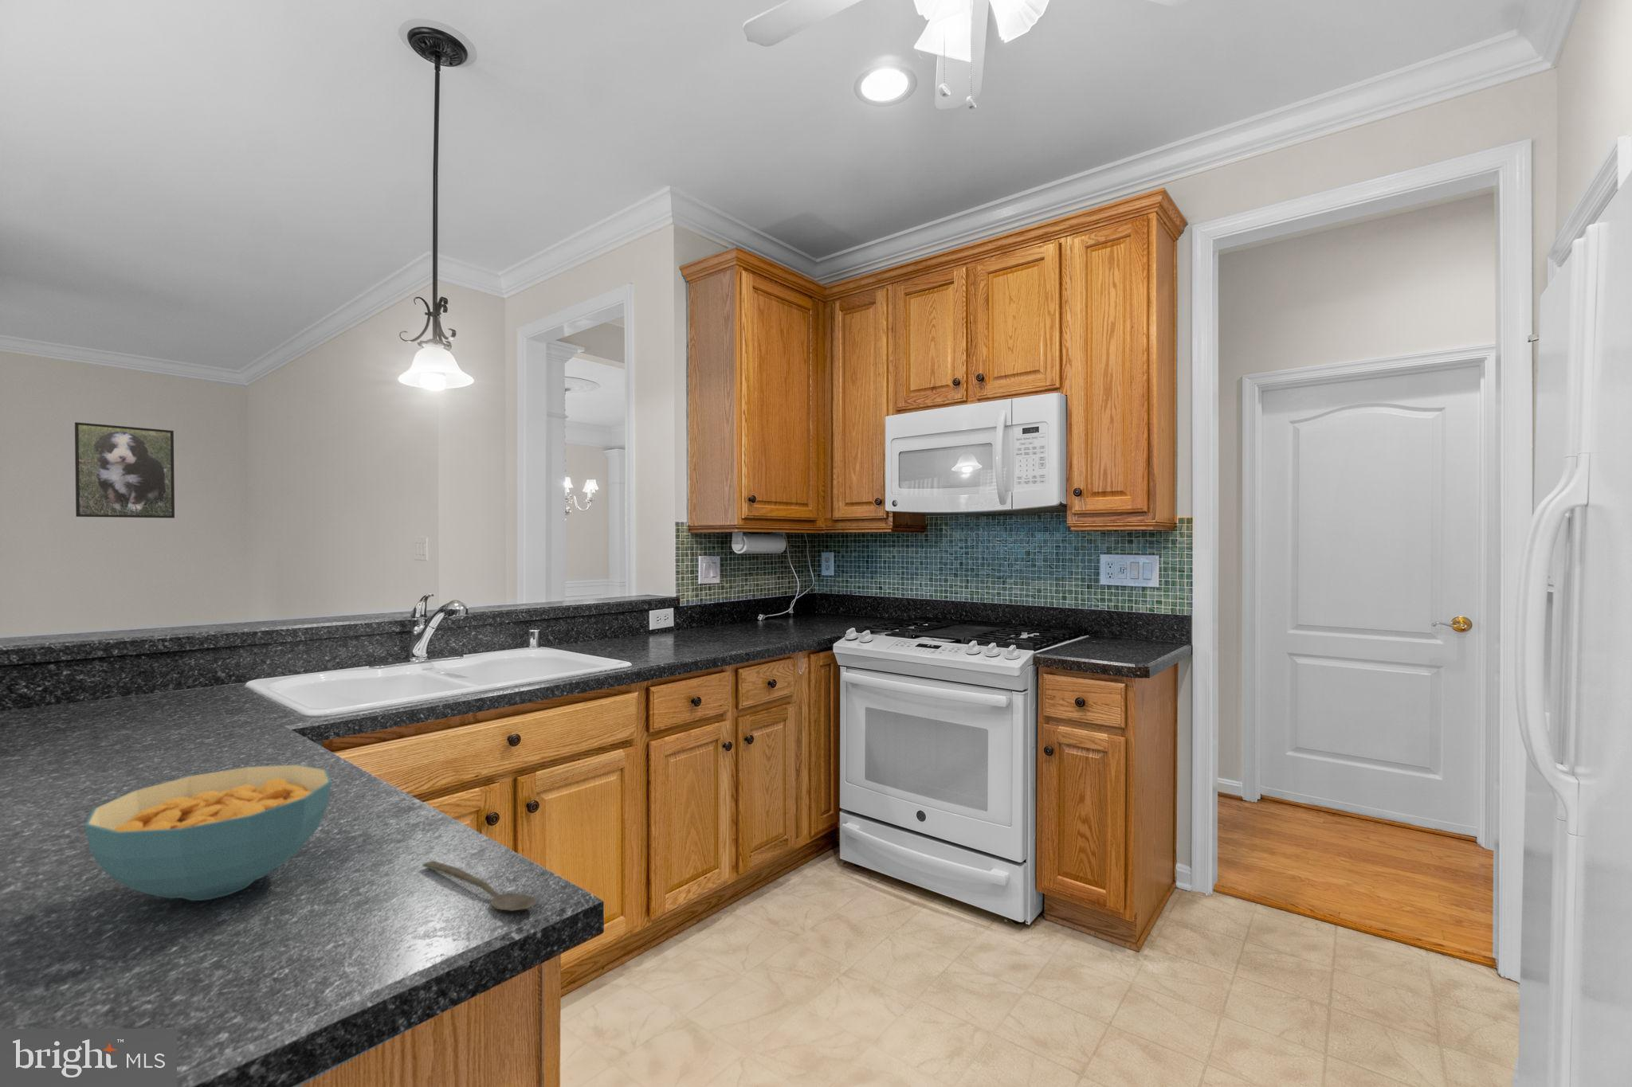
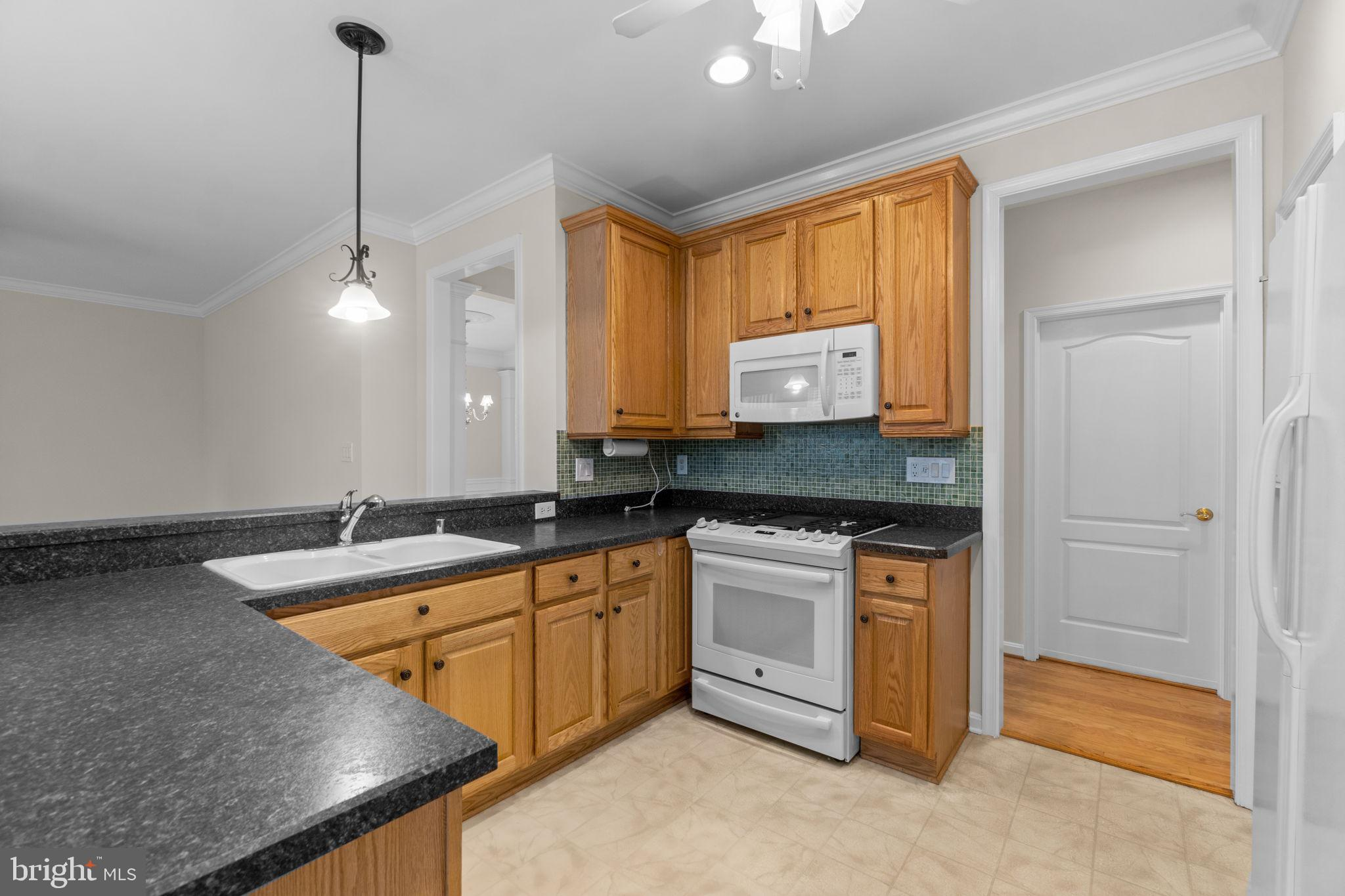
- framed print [74,421,175,518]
- cereal bowl [84,763,332,901]
- spoon [421,860,538,912]
